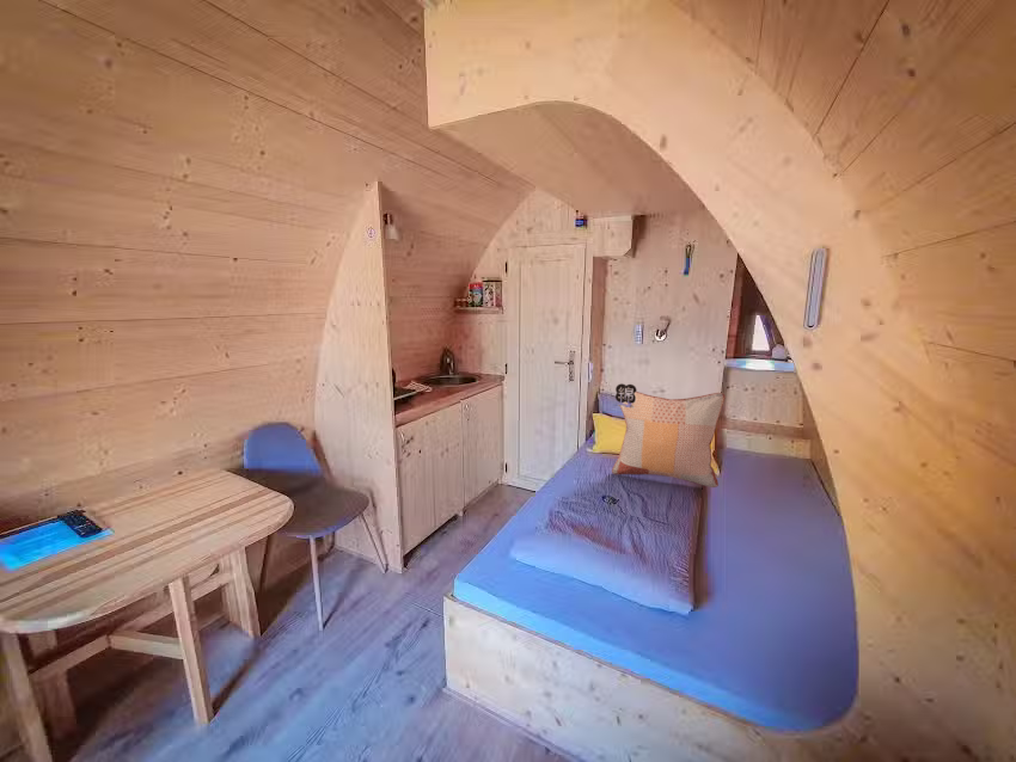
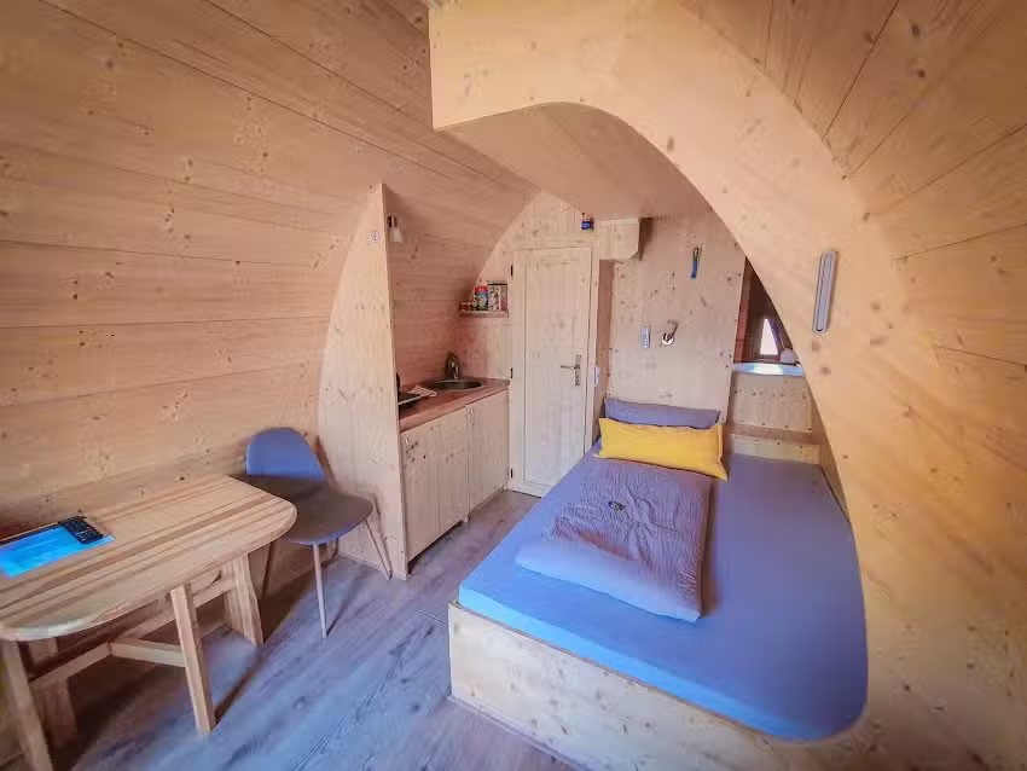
- decorative pillow [611,382,727,488]
